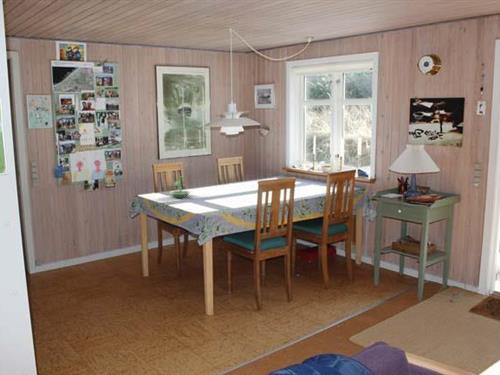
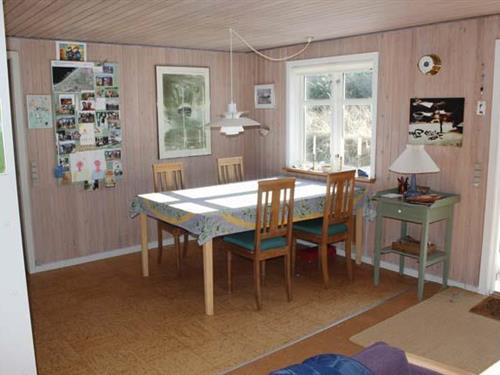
- terrarium [168,176,192,199]
